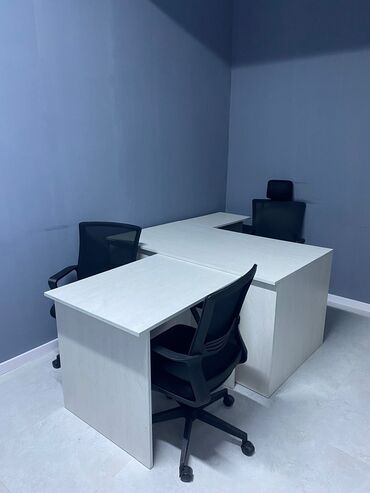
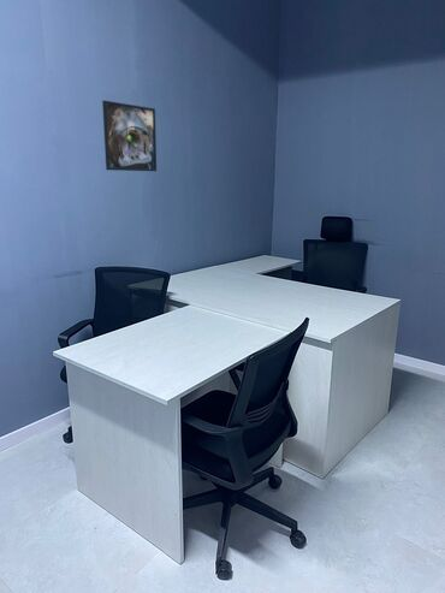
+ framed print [101,100,158,172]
